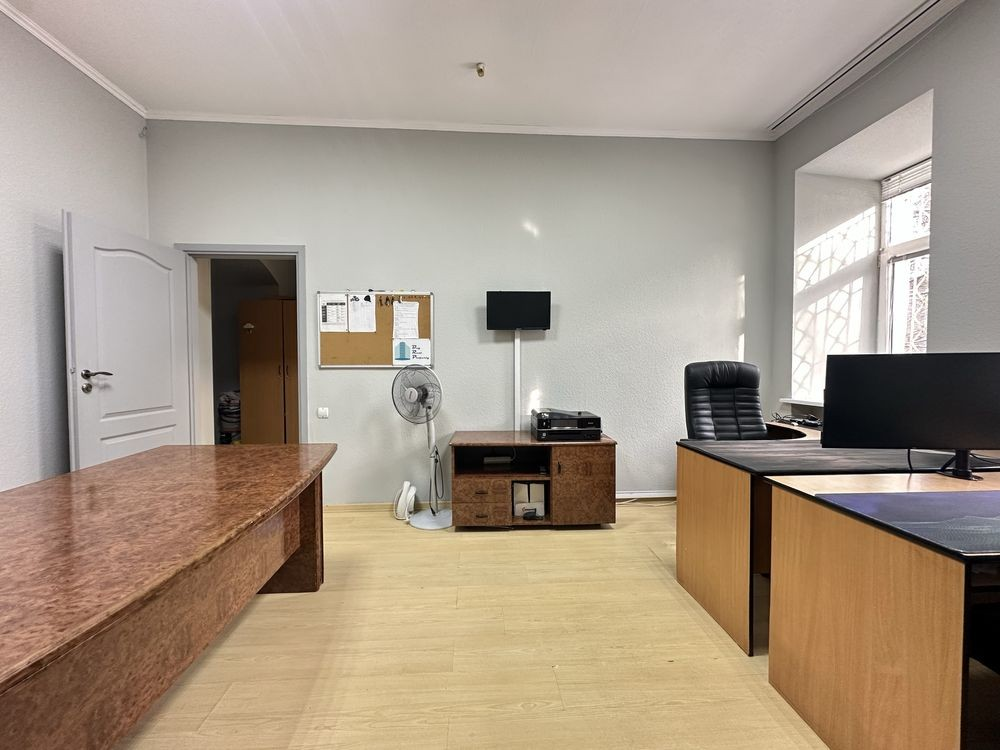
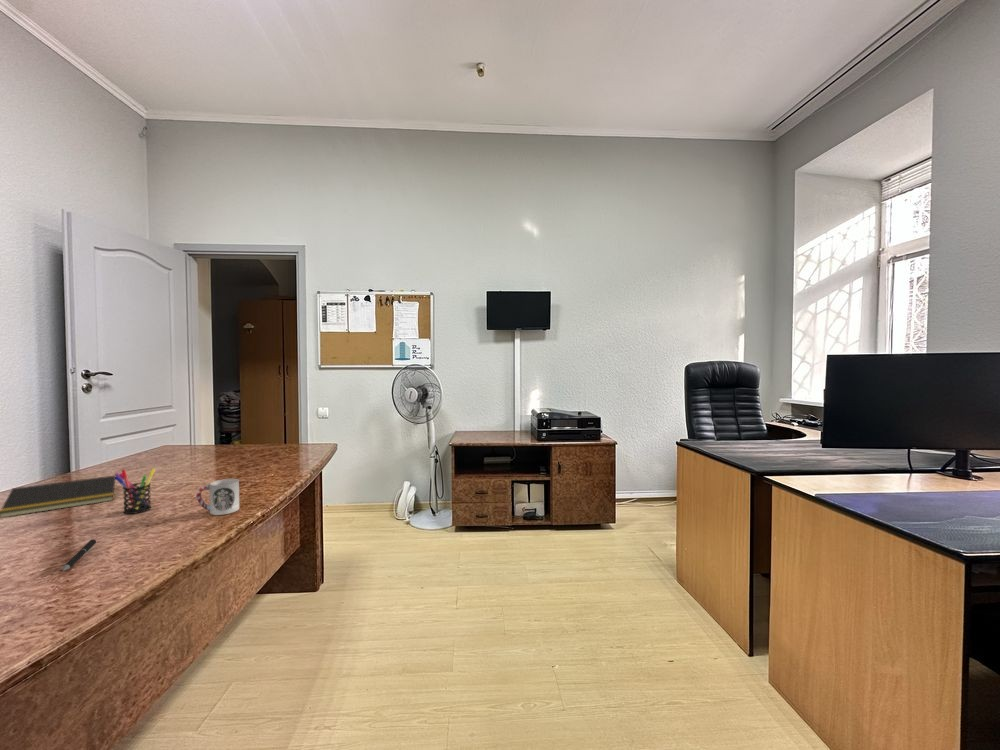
+ pen [62,538,97,572]
+ notepad [0,474,116,519]
+ cup [195,478,240,516]
+ pen holder [114,468,156,515]
